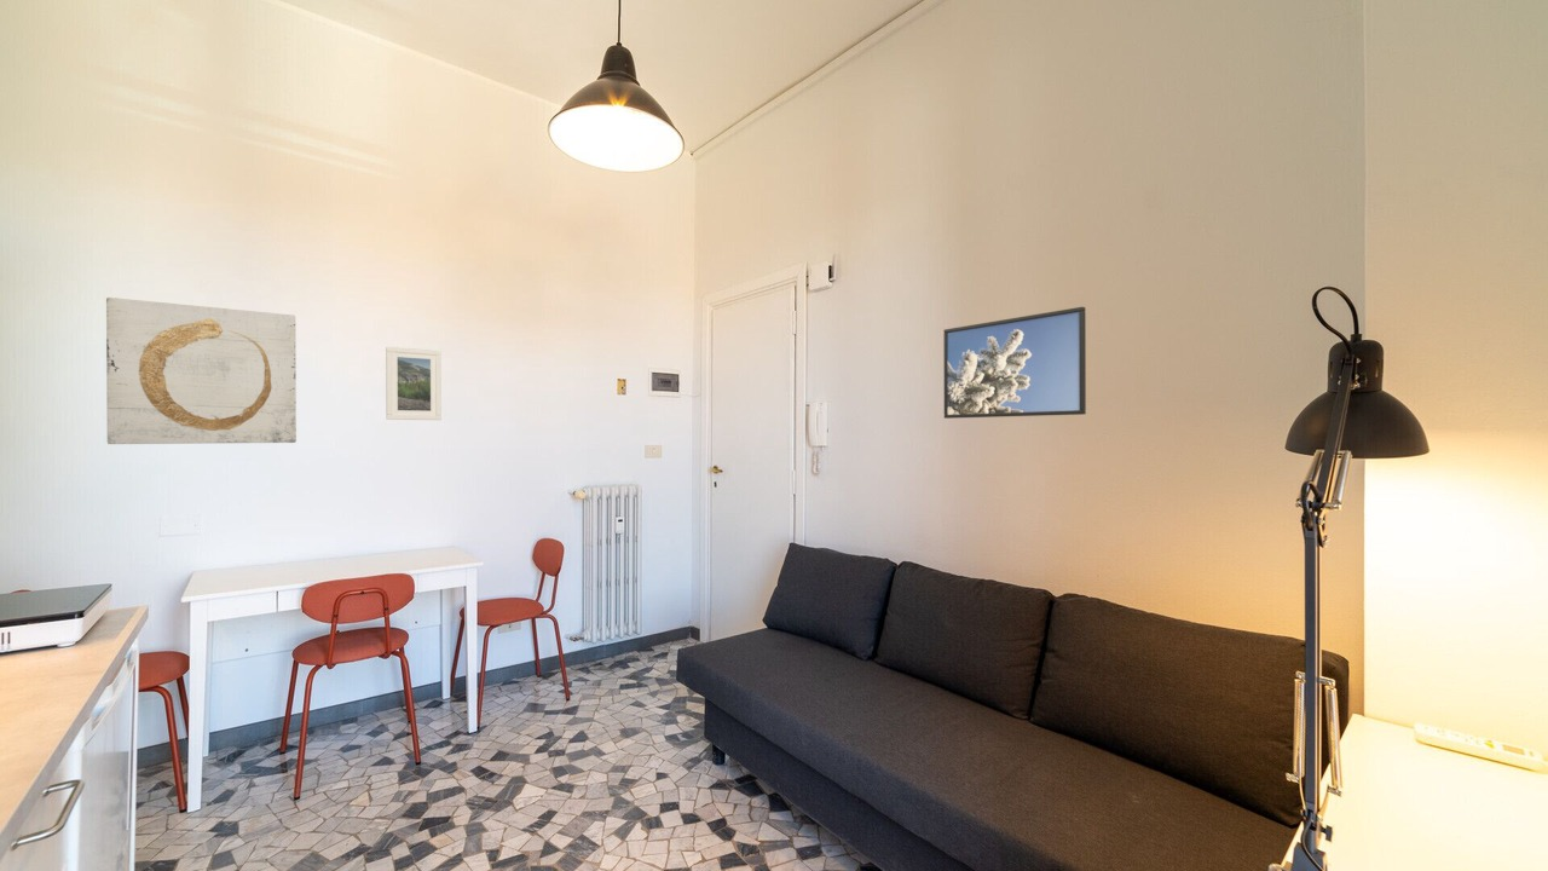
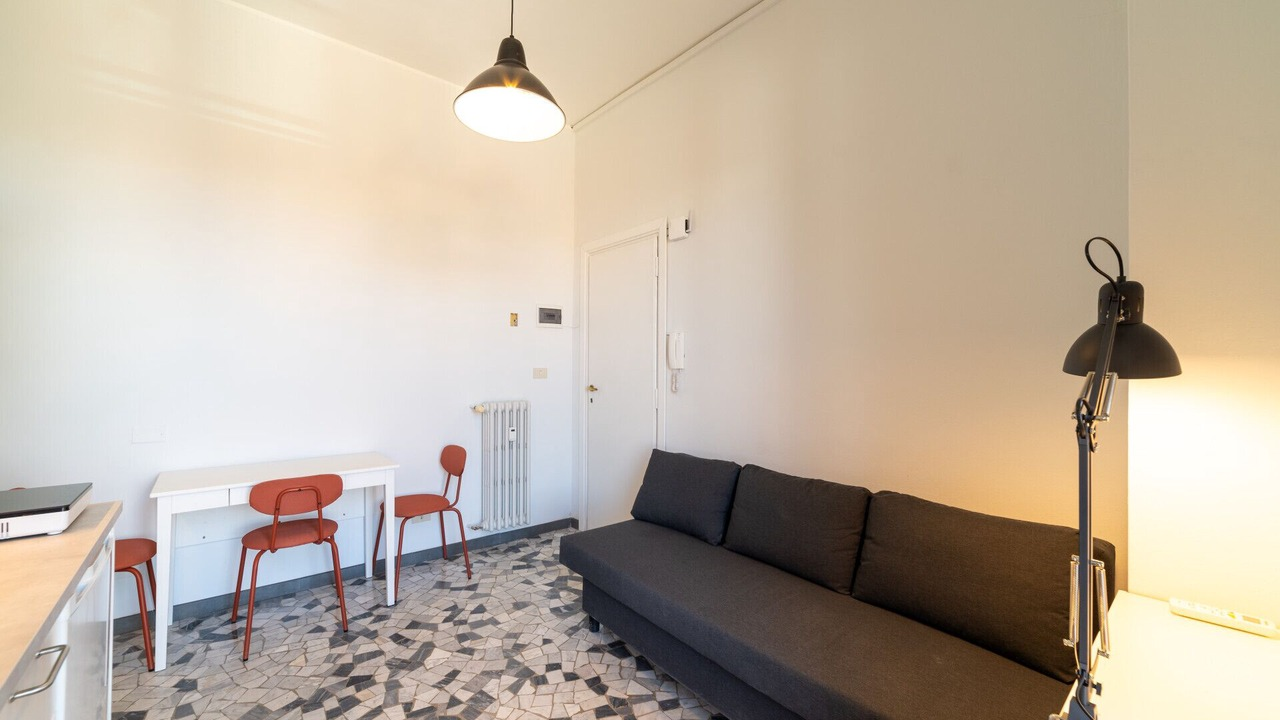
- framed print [385,346,443,421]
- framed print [942,306,1087,420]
- wall art [105,296,298,445]
